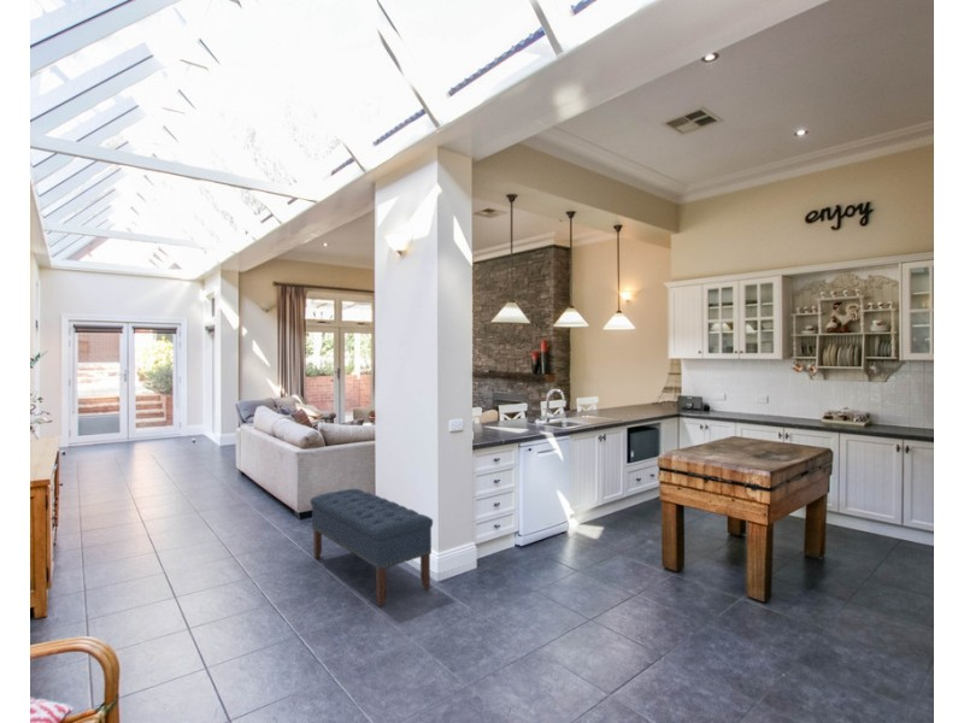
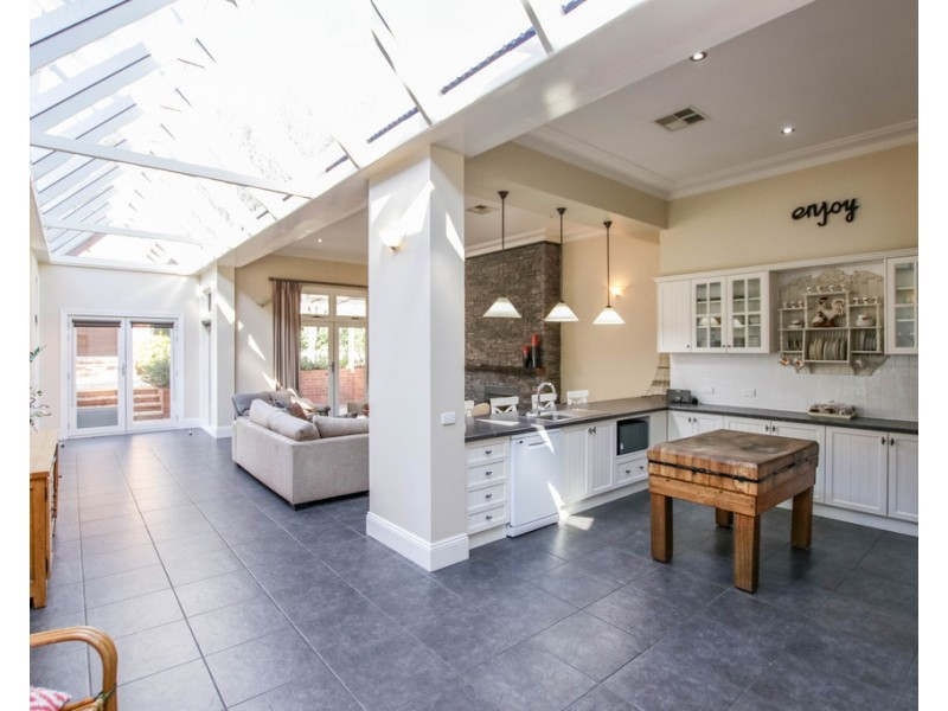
- bench [310,488,434,607]
